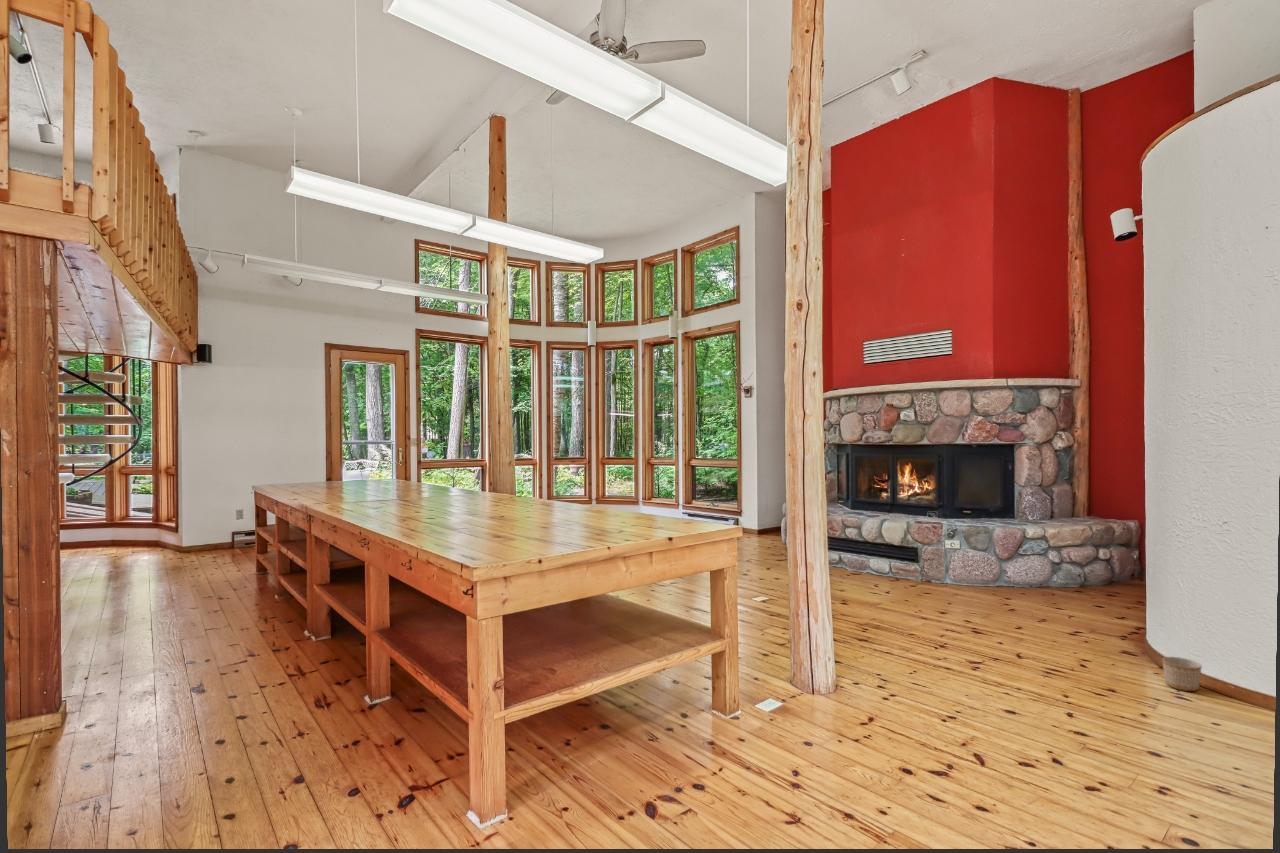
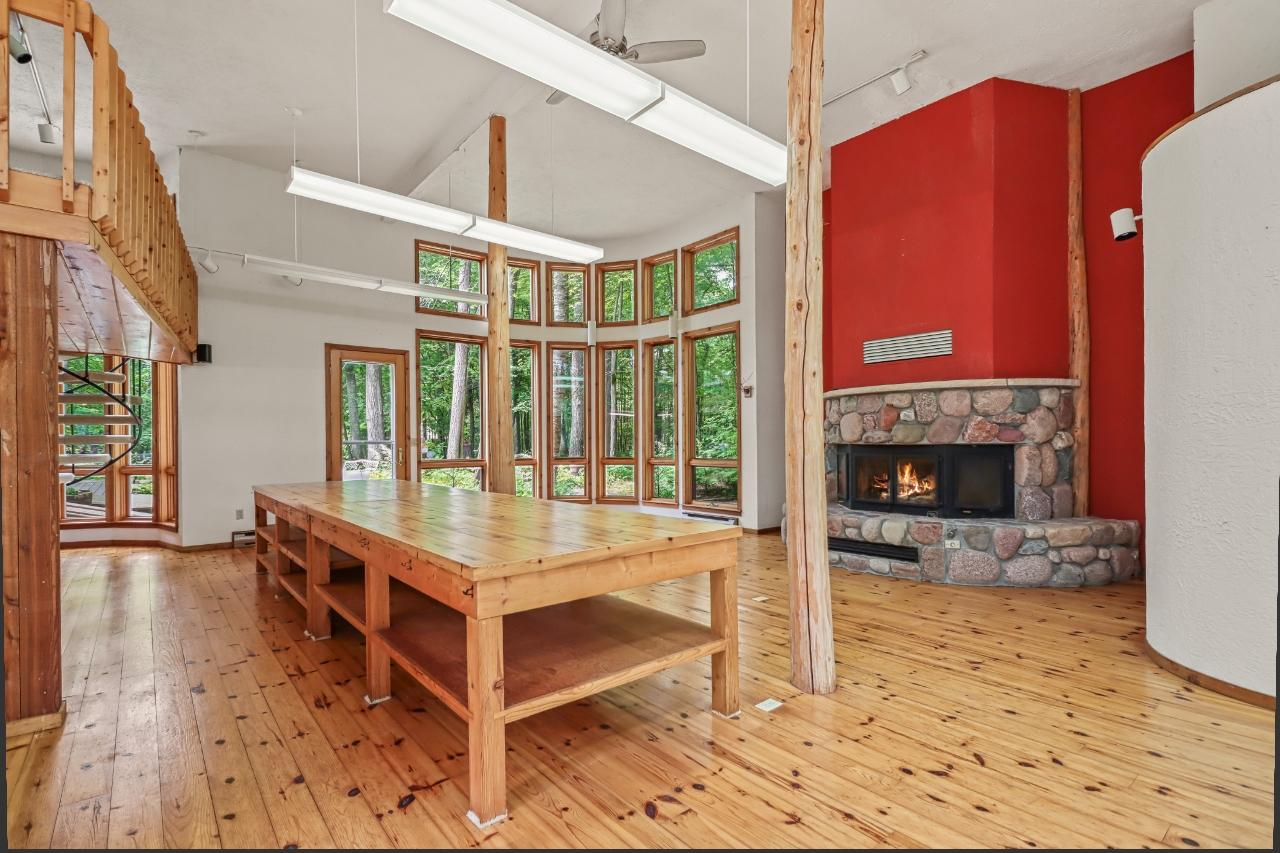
- planter [1162,656,1203,692]
